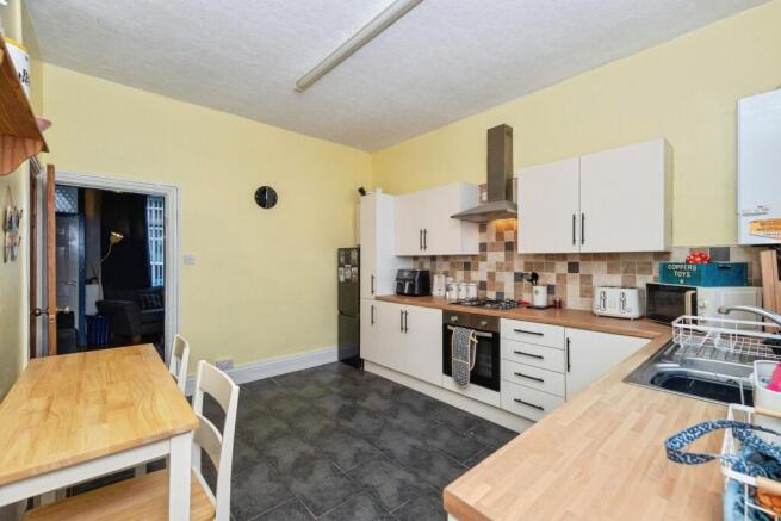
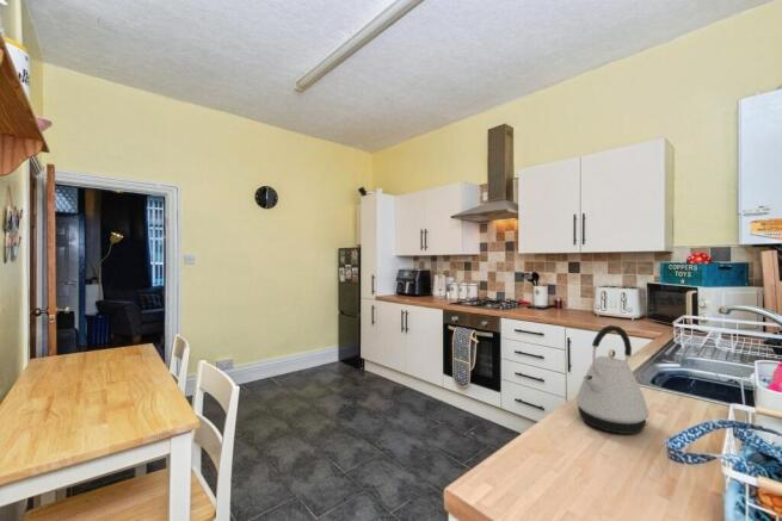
+ kettle [574,324,649,435]
